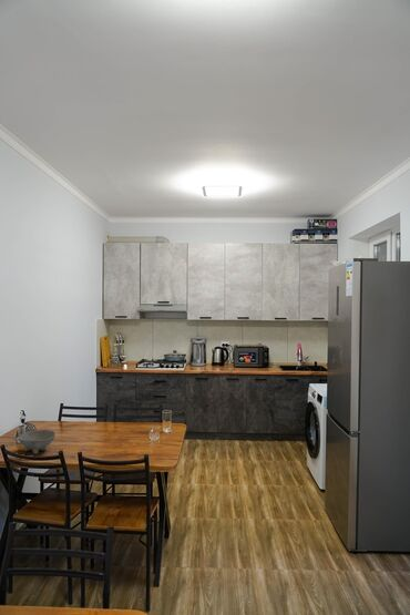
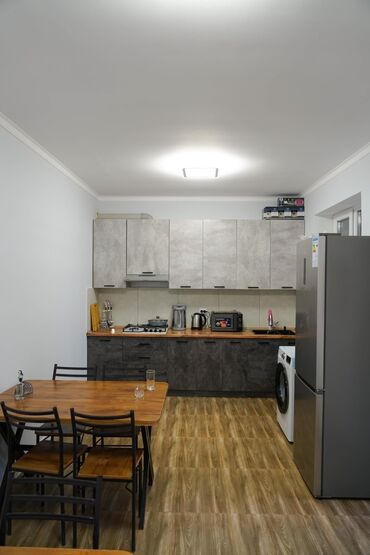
- bowl [18,429,57,454]
